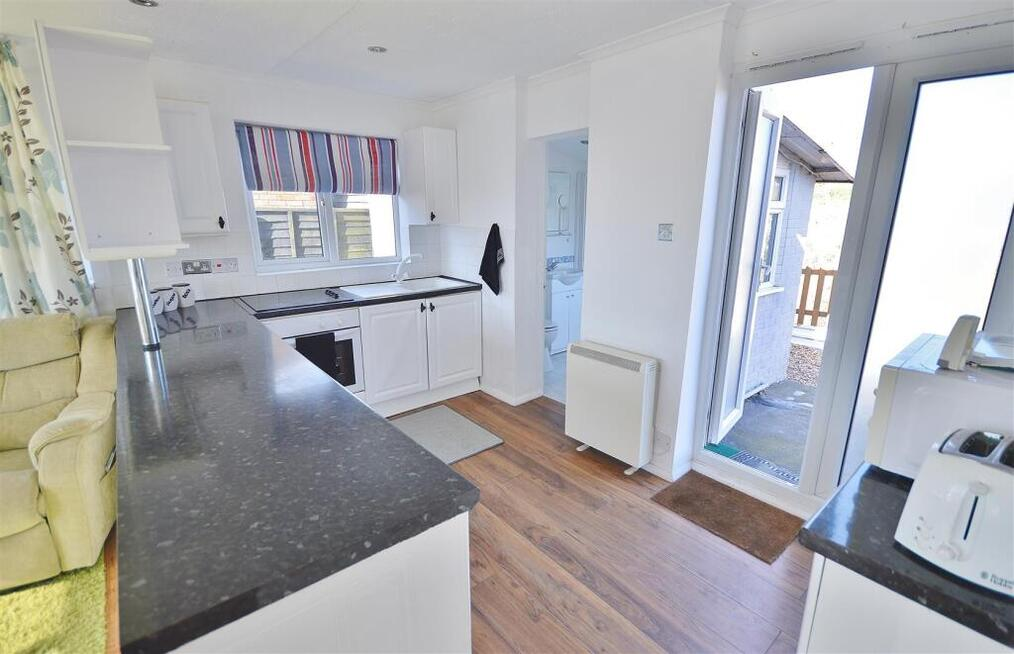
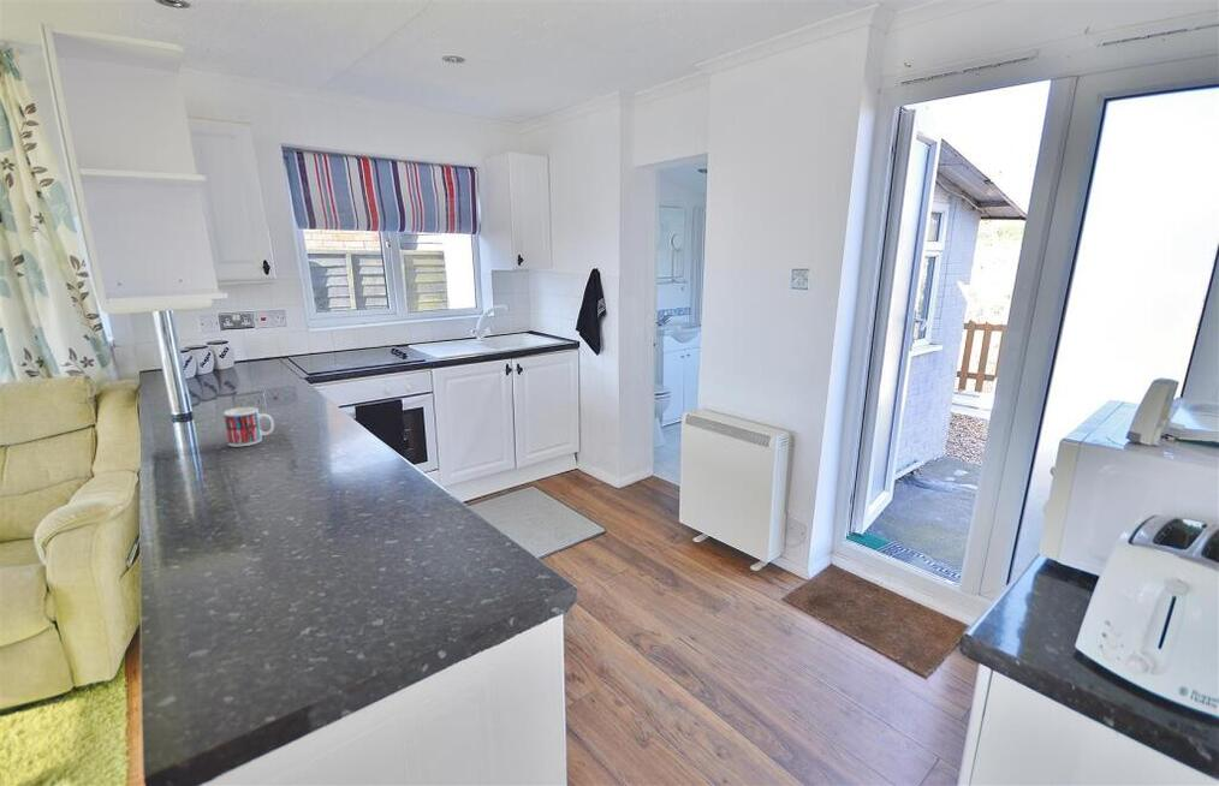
+ mug [222,406,275,447]
